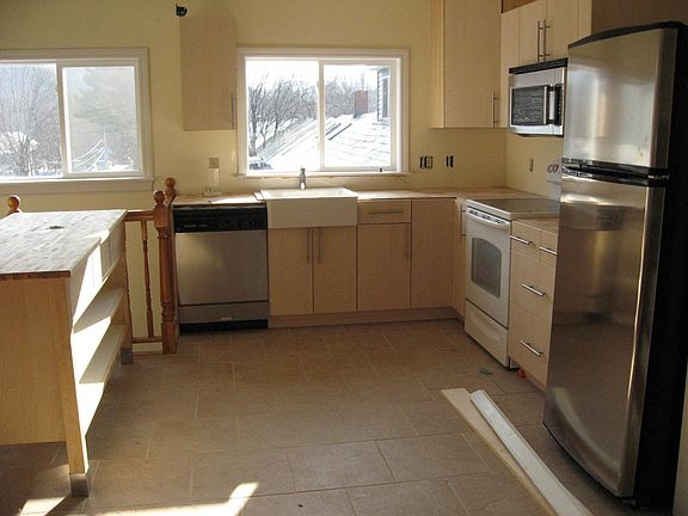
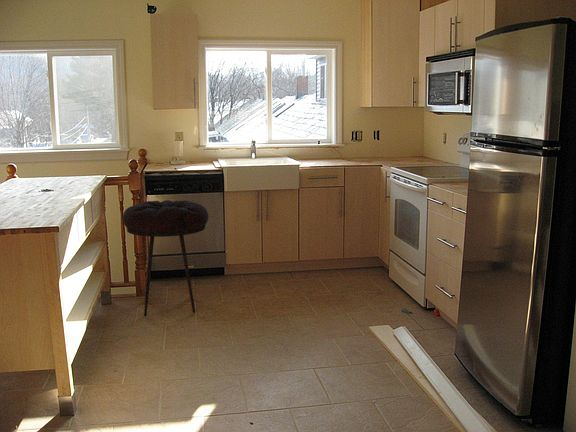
+ stool [122,199,209,317]
